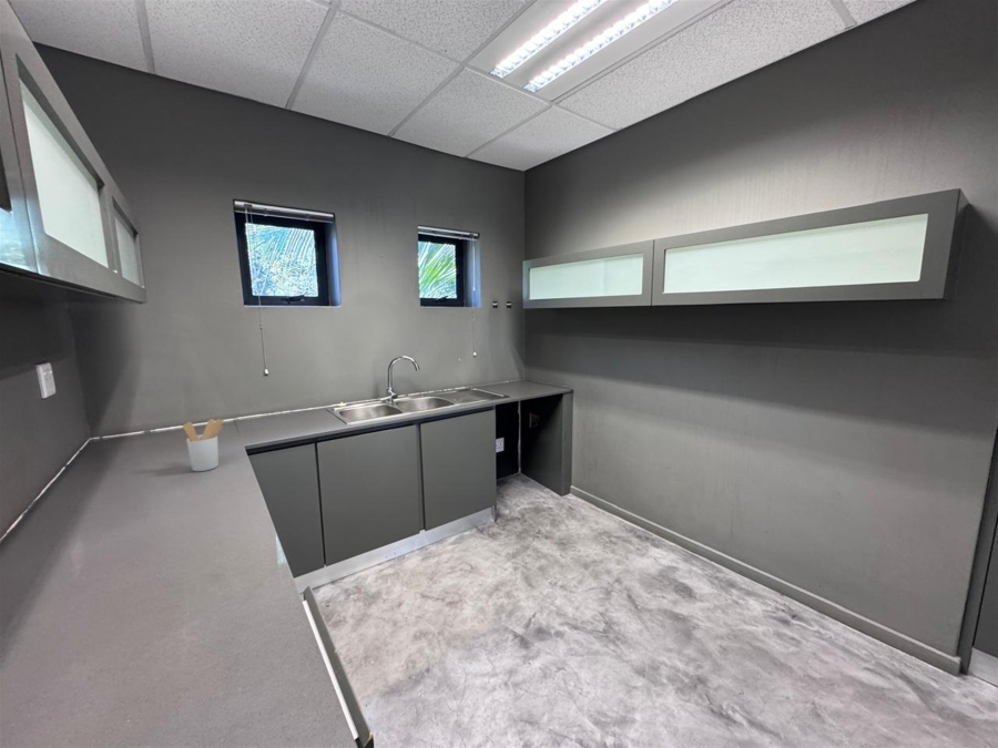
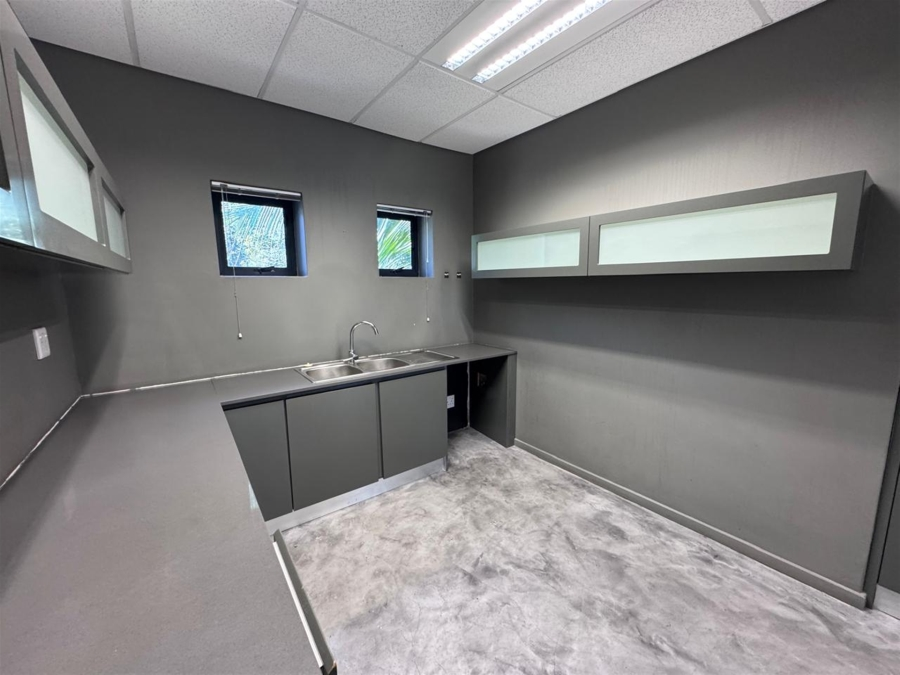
- utensil holder [182,418,225,472]
